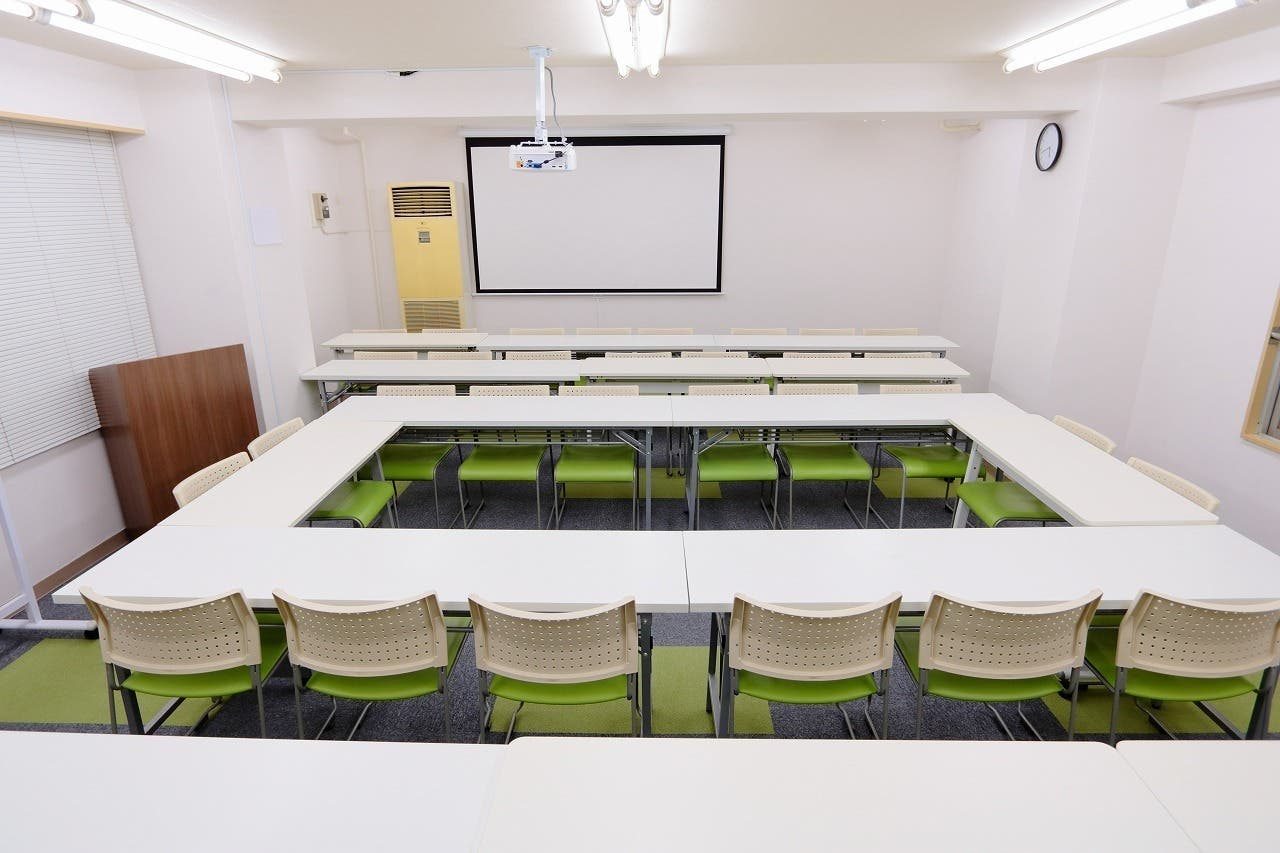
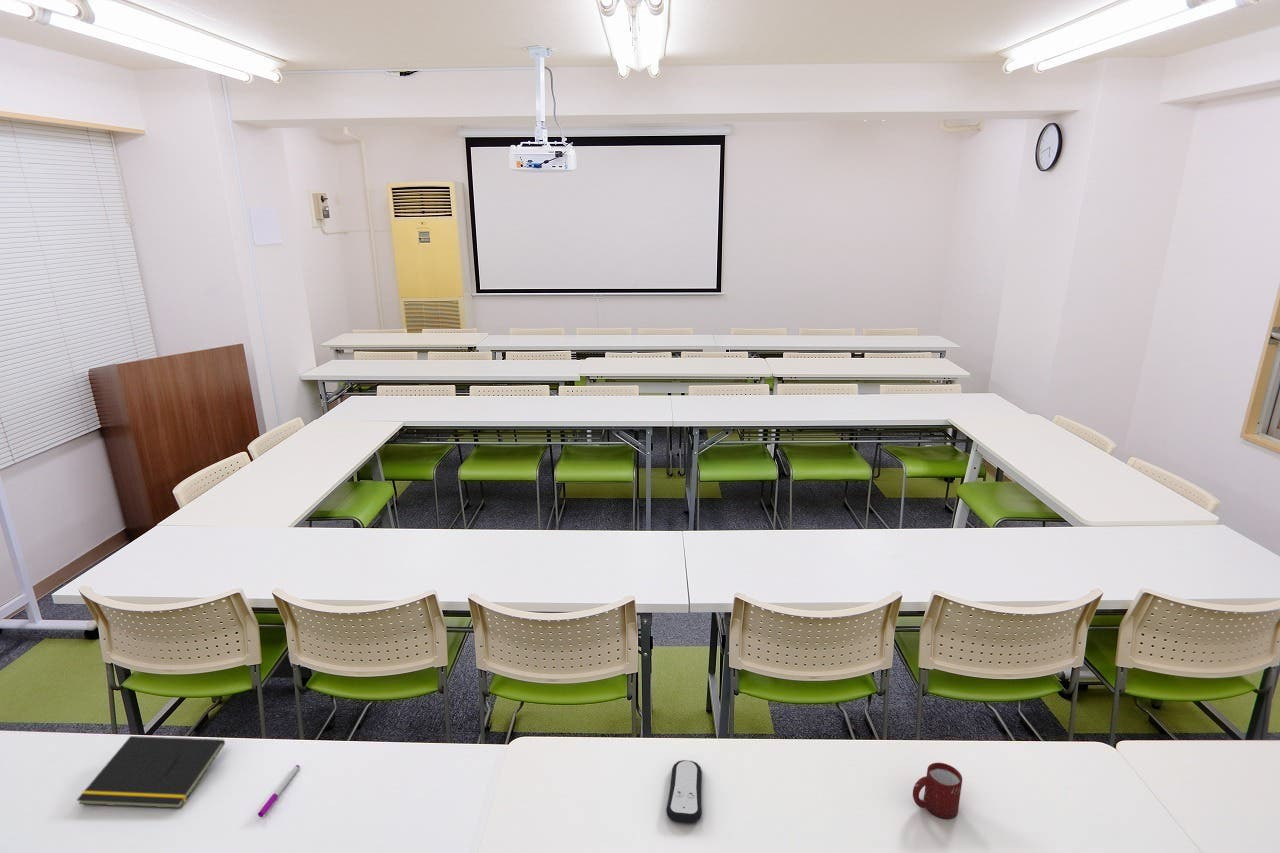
+ pen [257,764,301,818]
+ remote control [665,759,703,823]
+ cup [912,762,963,820]
+ notepad [76,735,226,809]
